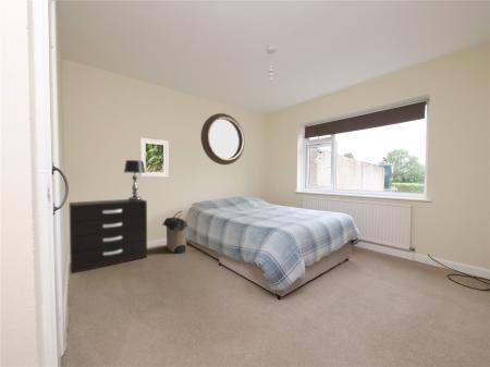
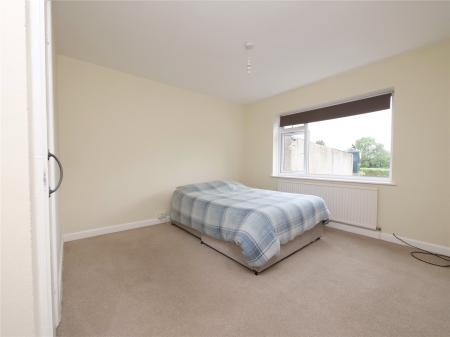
- table lamp [123,159,145,200]
- laundry hamper [161,209,189,255]
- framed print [139,137,170,178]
- dresser [68,198,148,274]
- home mirror [199,112,246,166]
